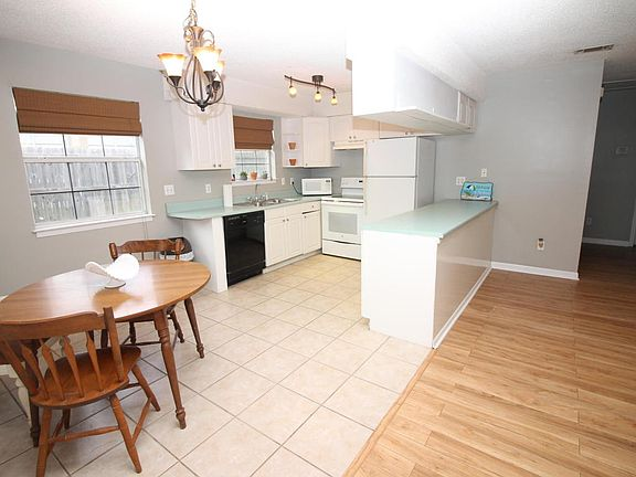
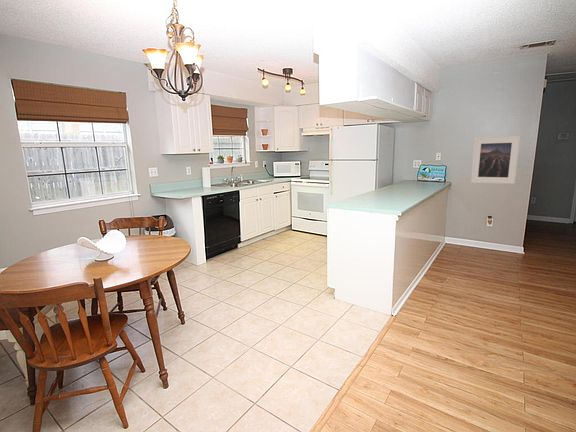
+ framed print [470,135,521,185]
